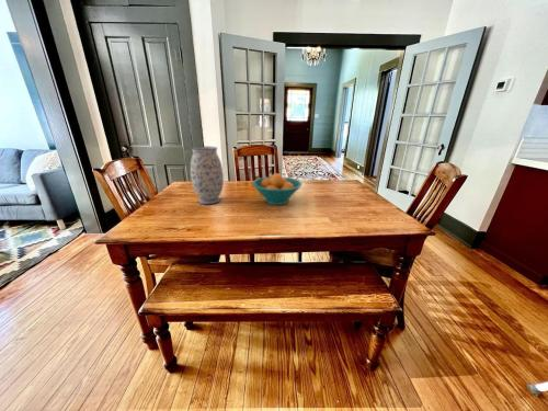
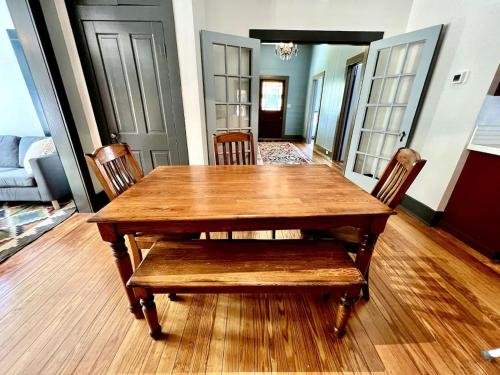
- vase [190,146,225,205]
- fruit bowl [251,172,304,206]
